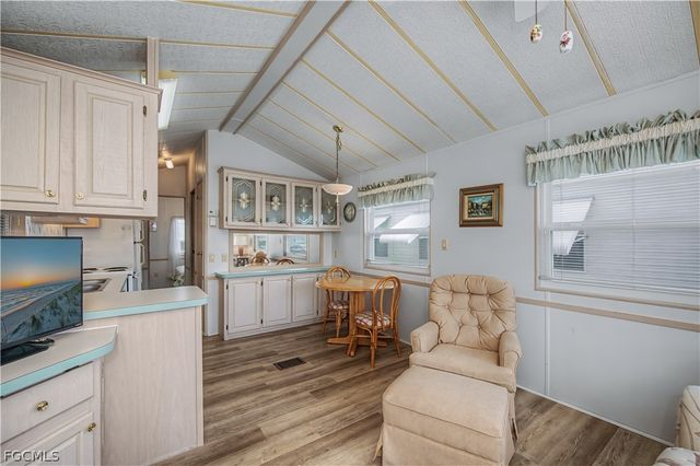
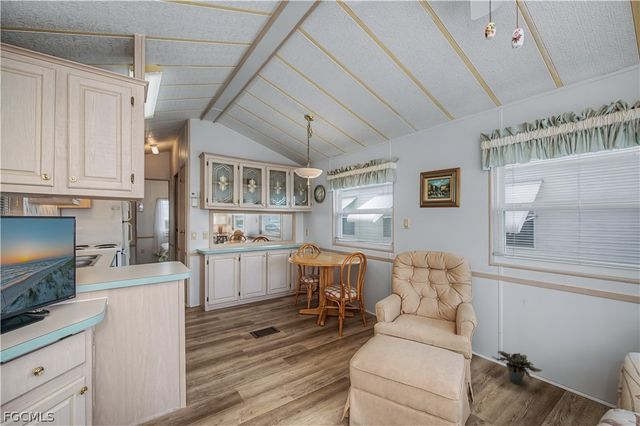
+ potted plant [491,350,543,386]
